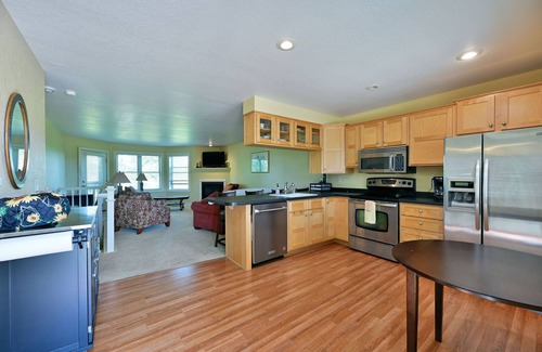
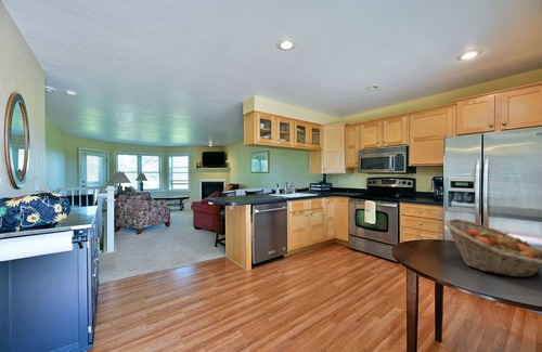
+ fruit basket [443,218,542,278]
